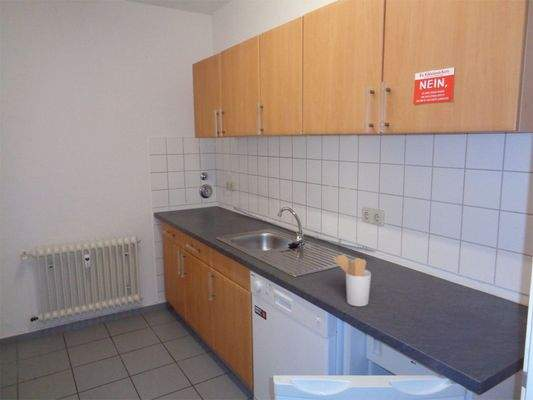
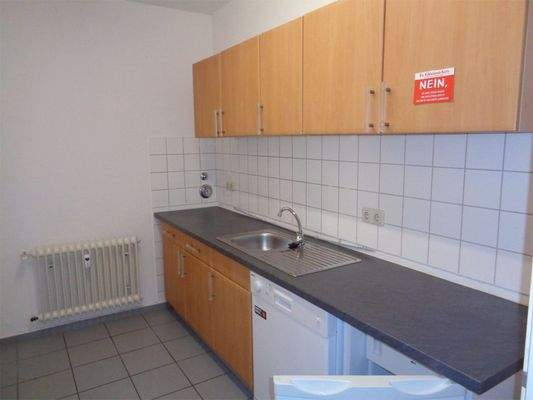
- utensil holder [332,254,372,307]
